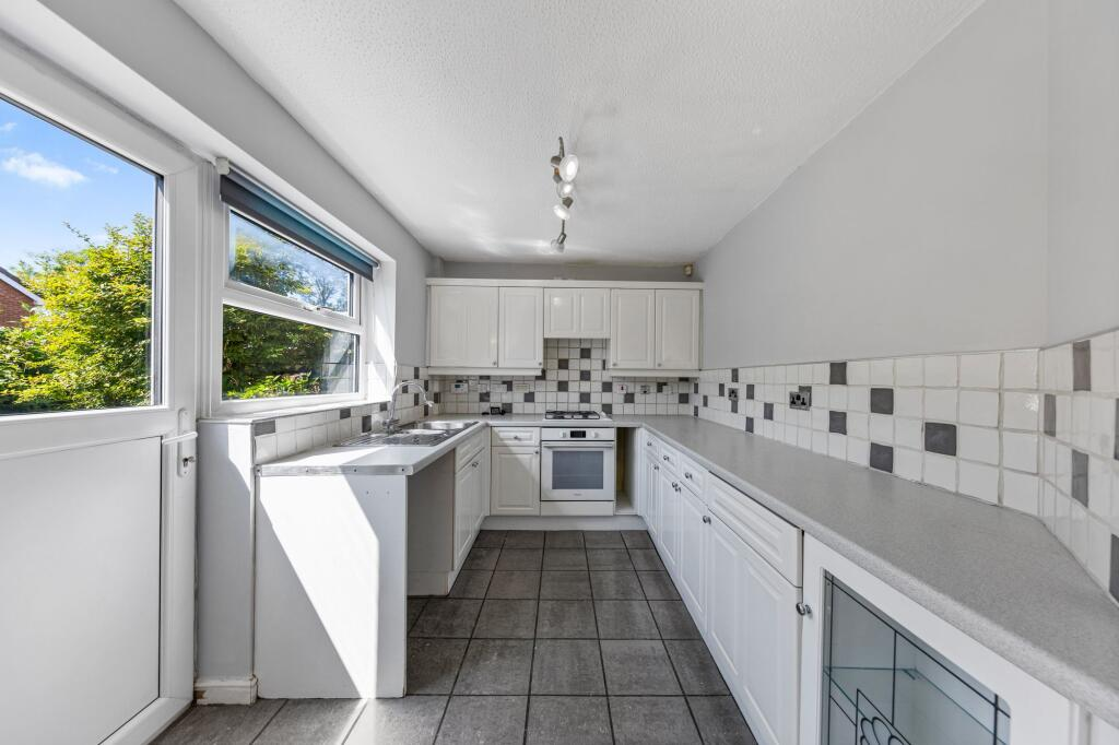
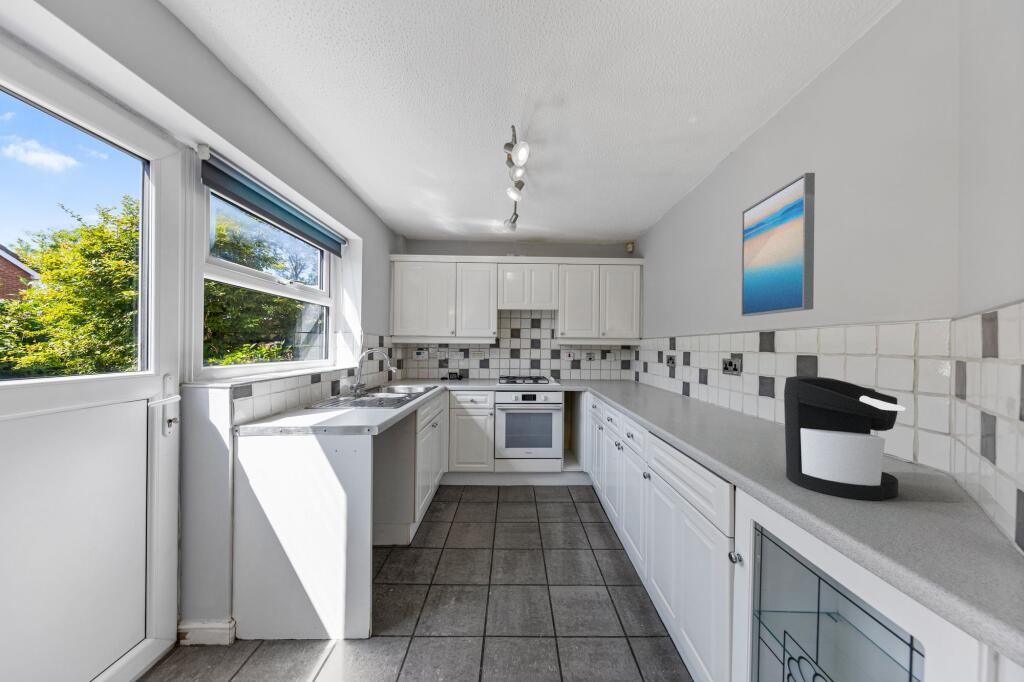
+ wall art [740,172,816,317]
+ coffee maker [783,375,906,501]
